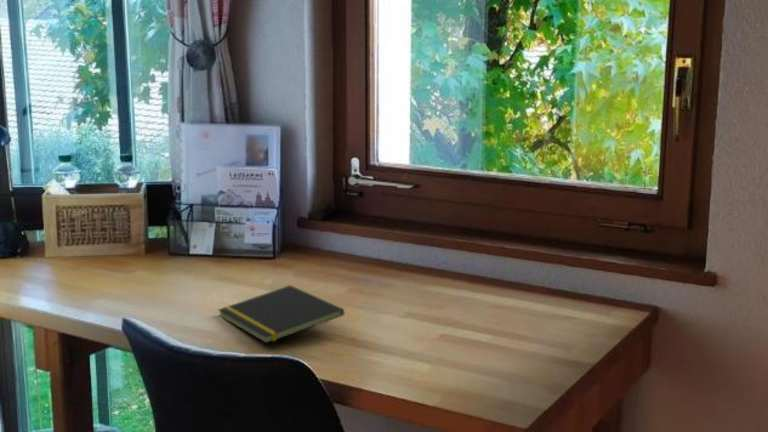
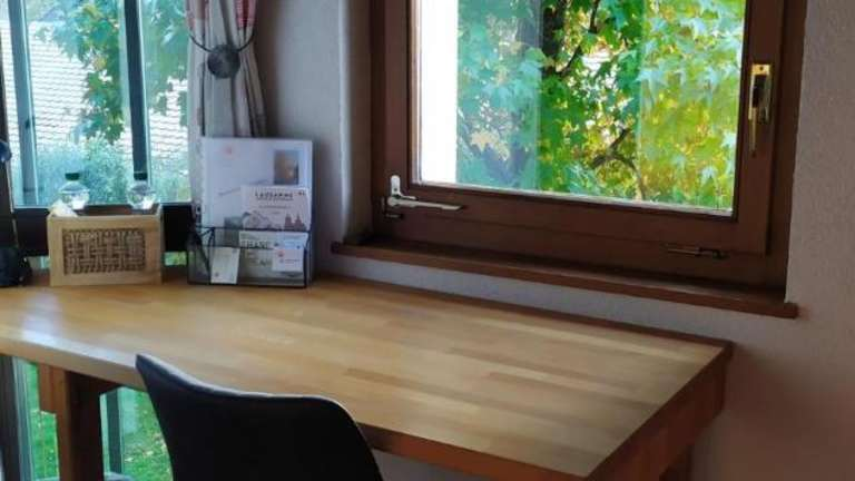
- notepad [217,284,345,344]
